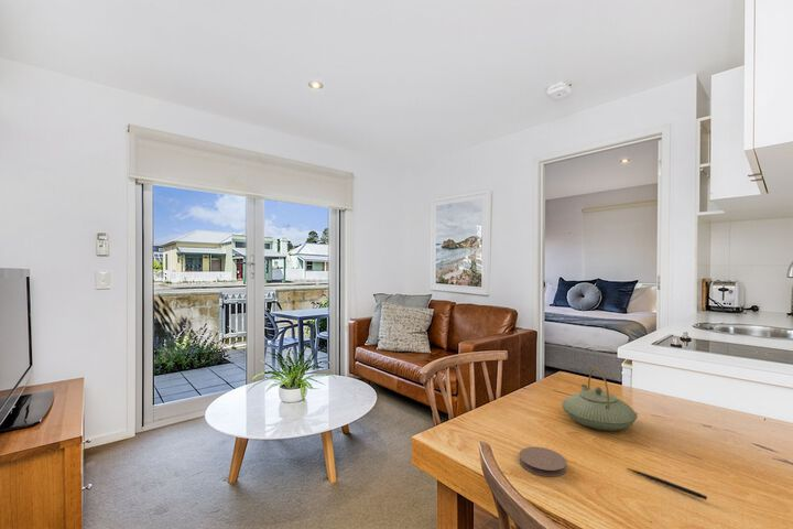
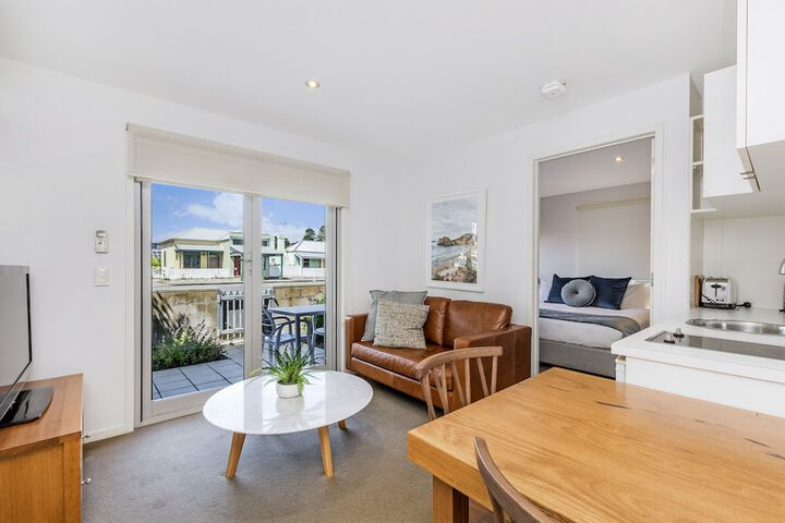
- coaster [518,446,568,477]
- pen [626,467,708,500]
- teapot [561,367,639,432]
